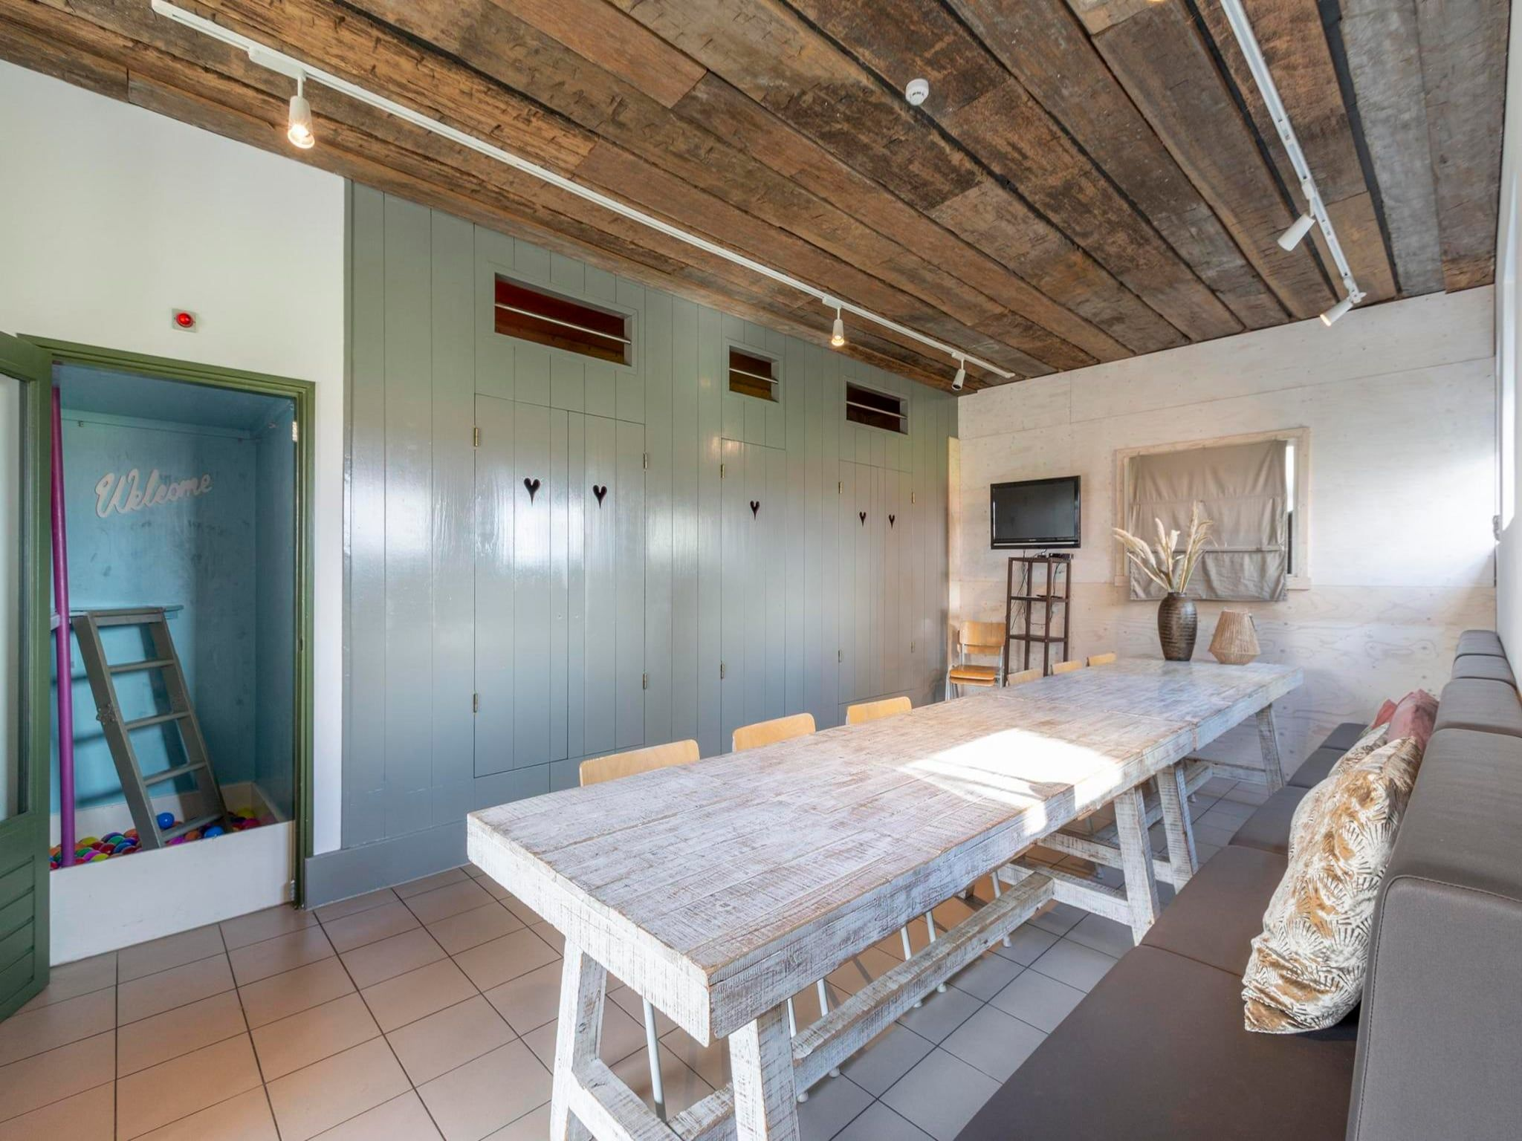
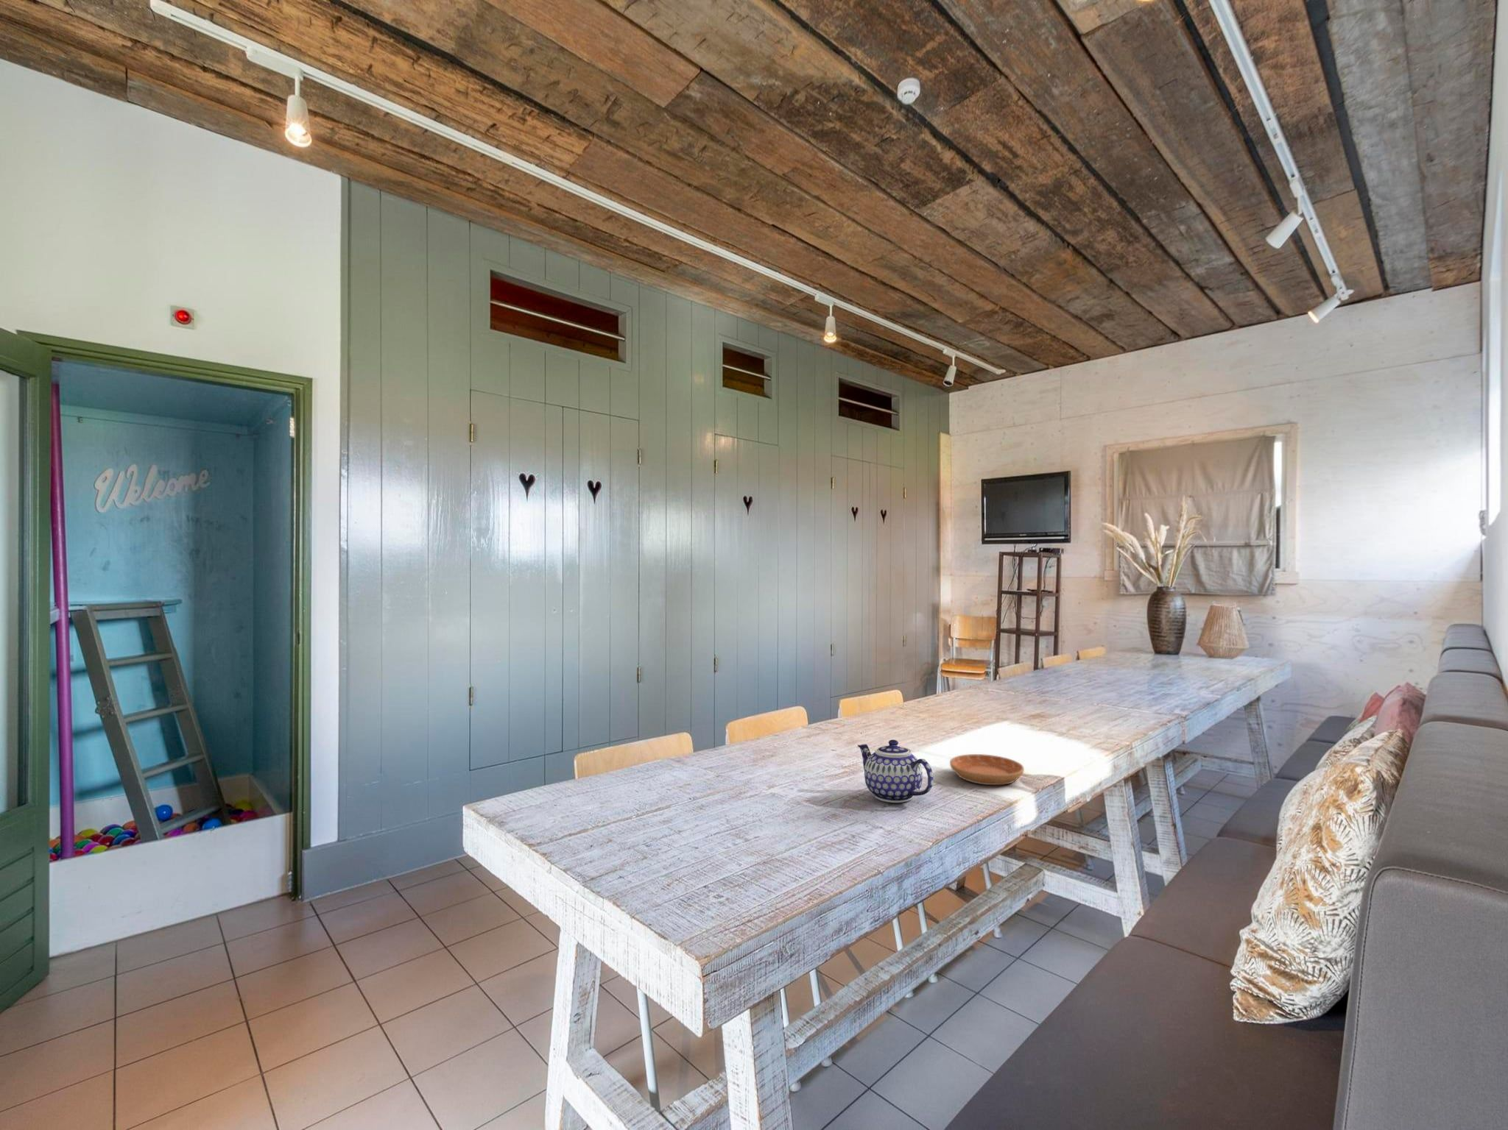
+ teapot [857,738,934,804]
+ saucer [949,754,1025,786]
